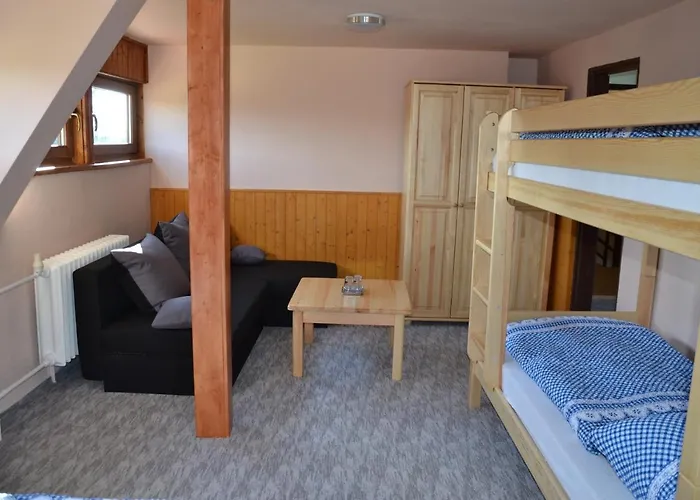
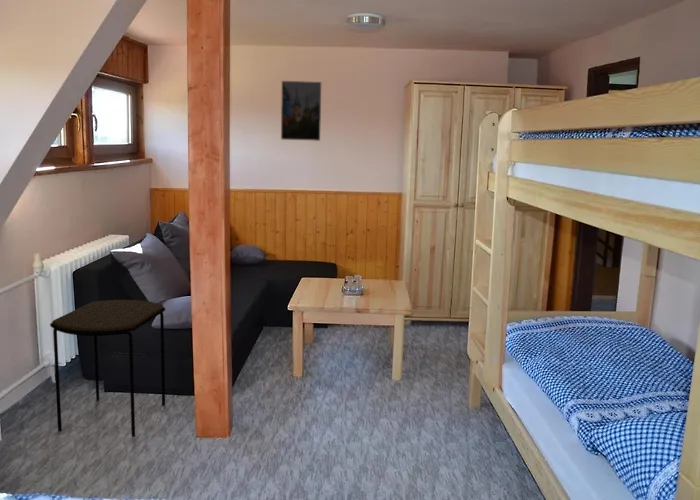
+ side table [49,299,166,438]
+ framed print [280,80,322,142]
